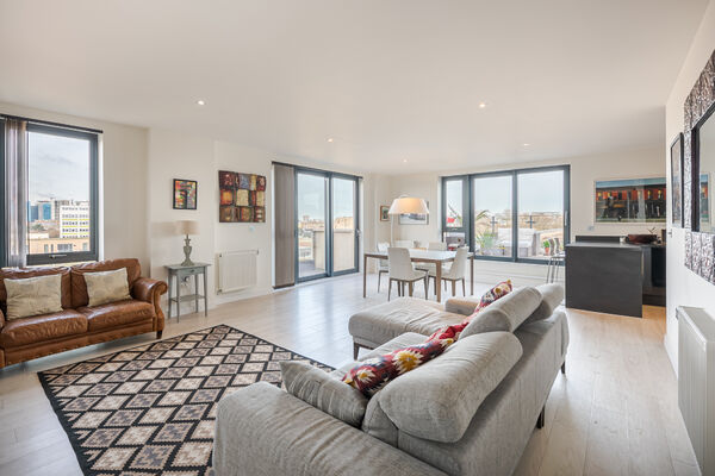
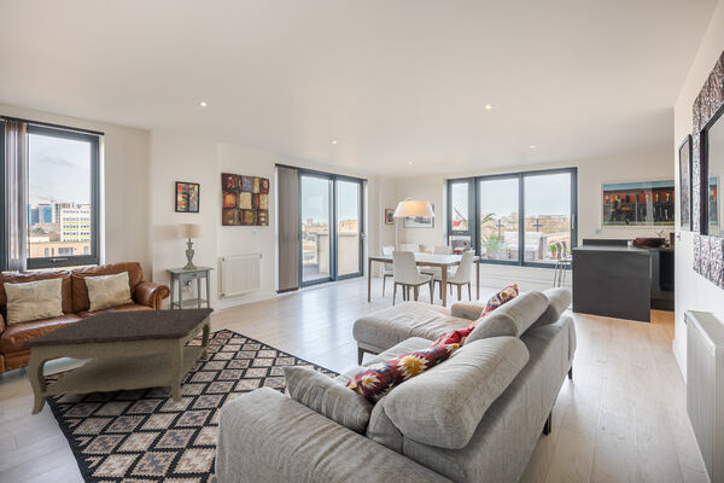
+ coffee table [19,307,215,415]
